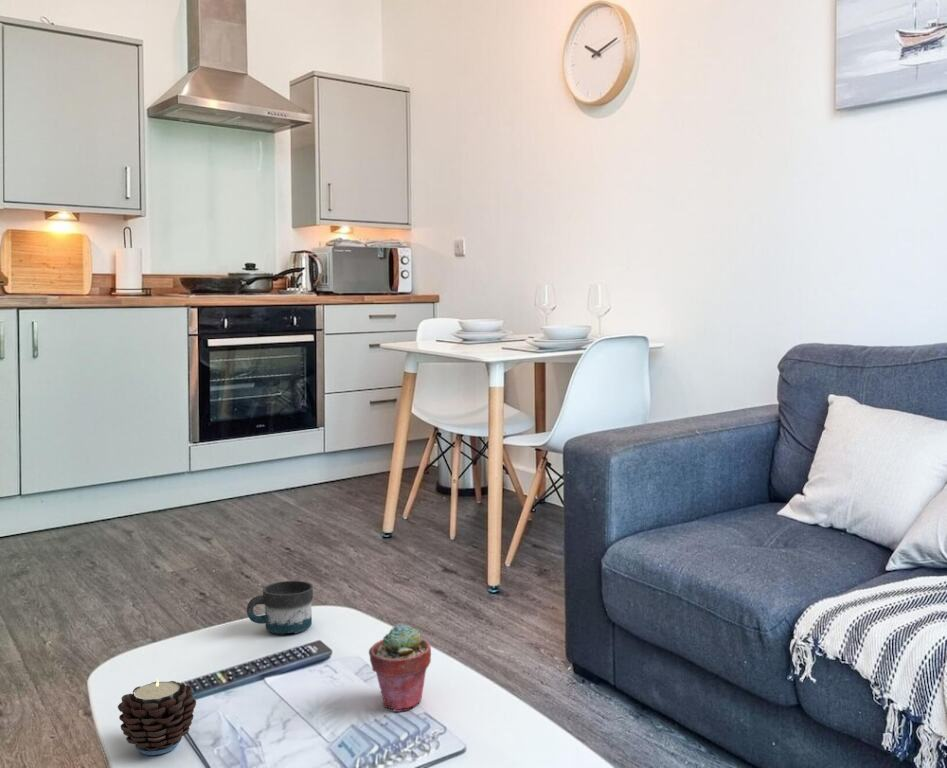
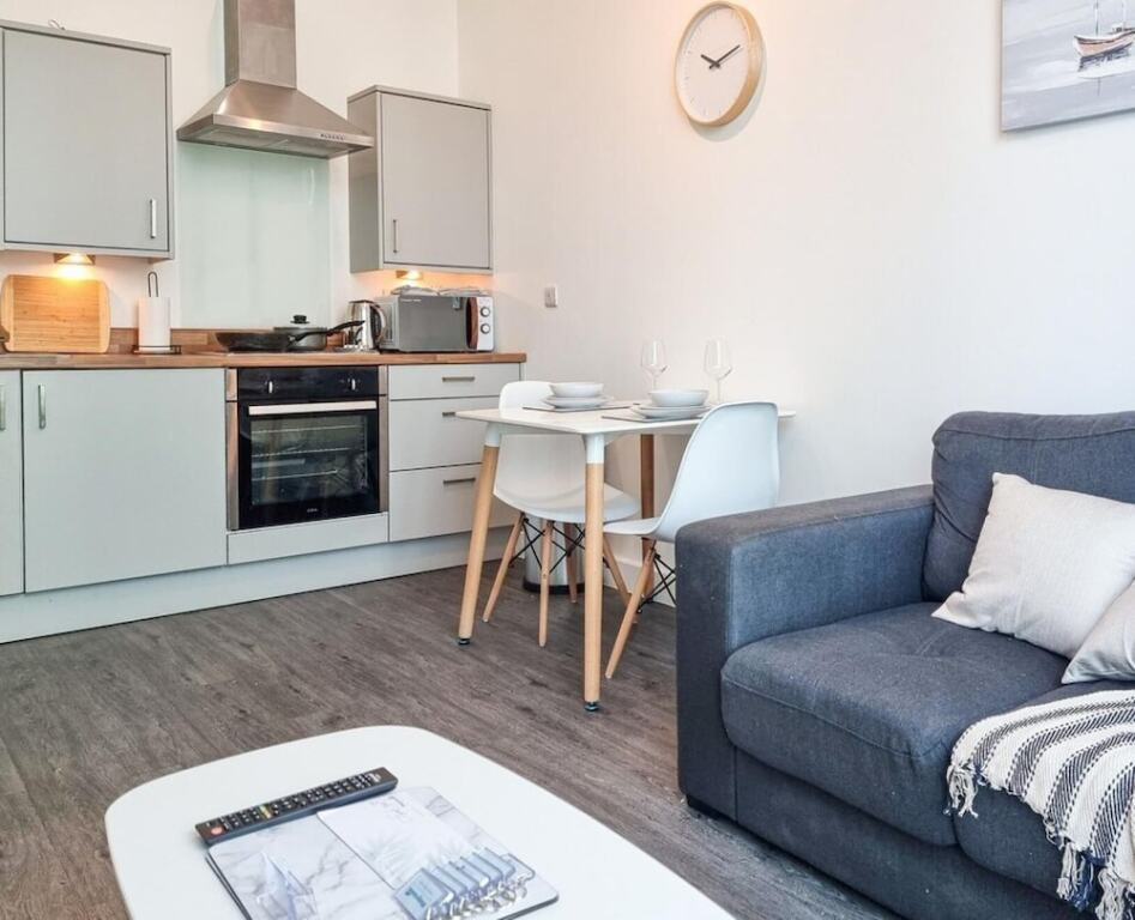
- potted succulent [368,623,432,713]
- mug [246,580,314,635]
- candle [117,677,197,756]
